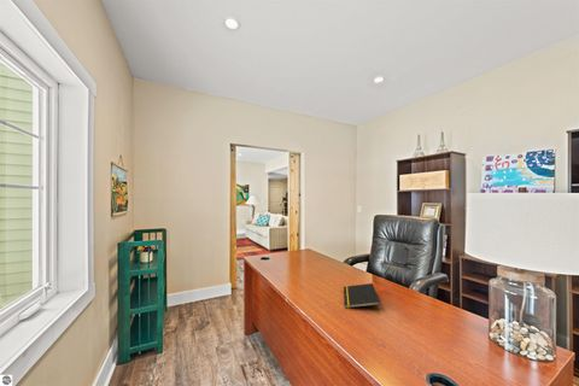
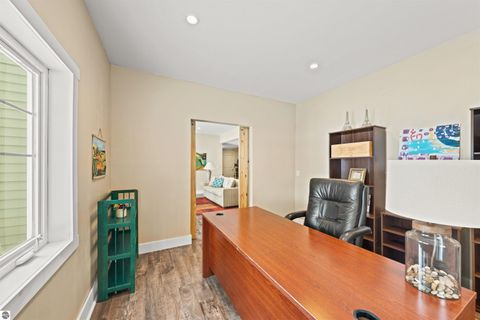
- notepad [343,282,381,309]
